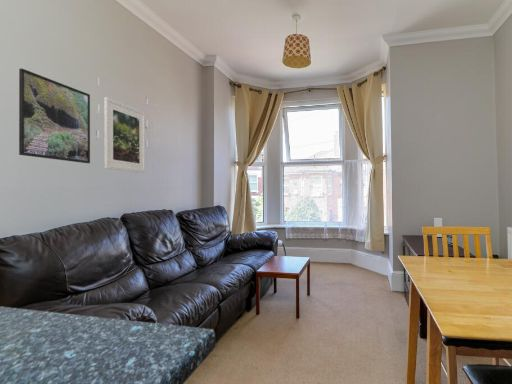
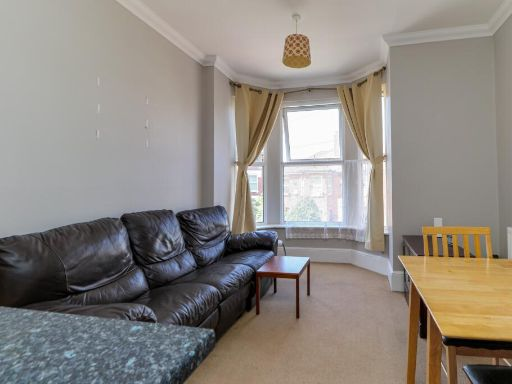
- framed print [103,96,146,174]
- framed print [18,67,91,164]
